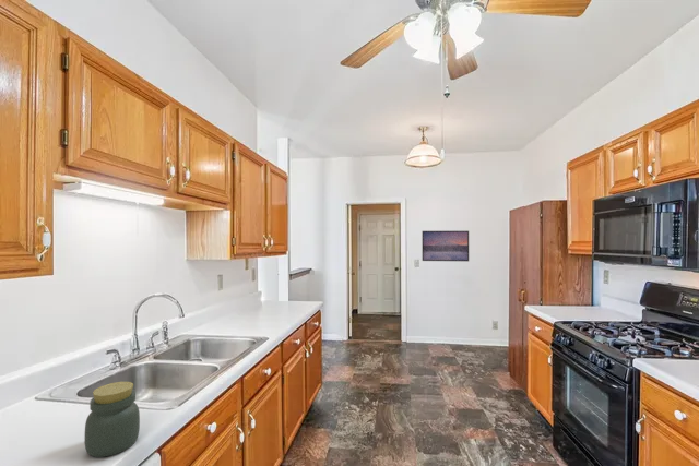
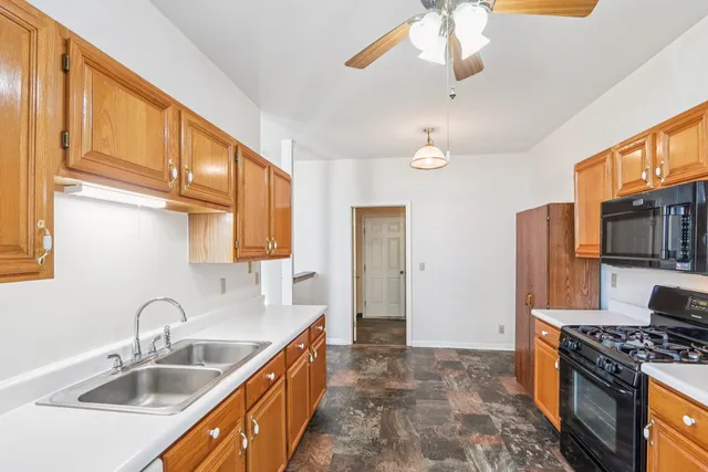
- jar [84,381,141,458]
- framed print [422,230,470,262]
